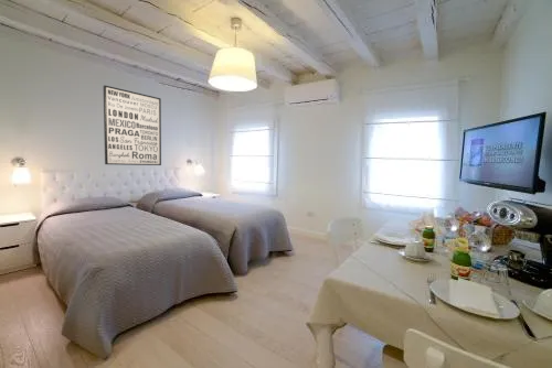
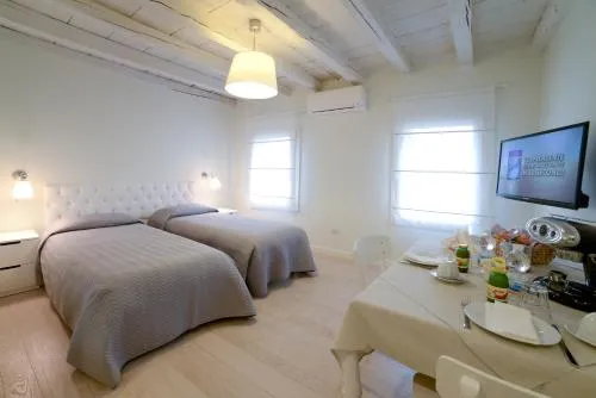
- wall art [103,85,162,166]
